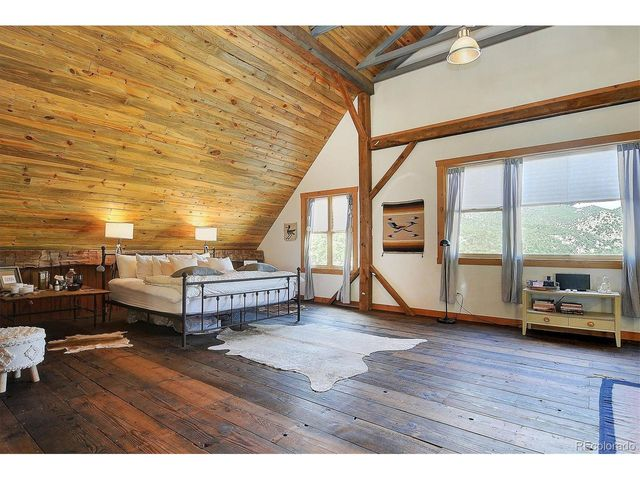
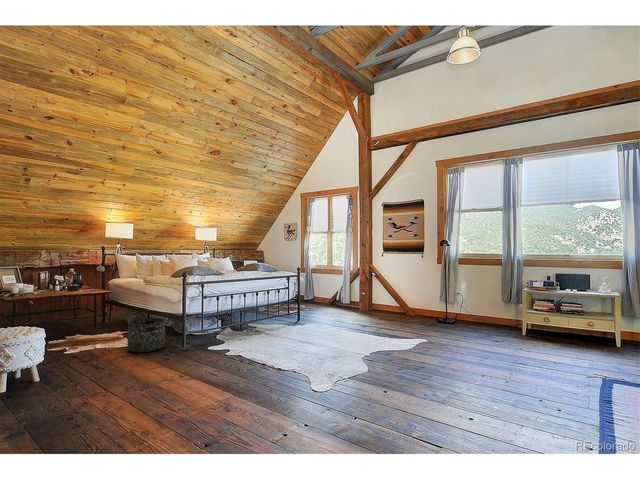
+ basket [126,317,166,353]
